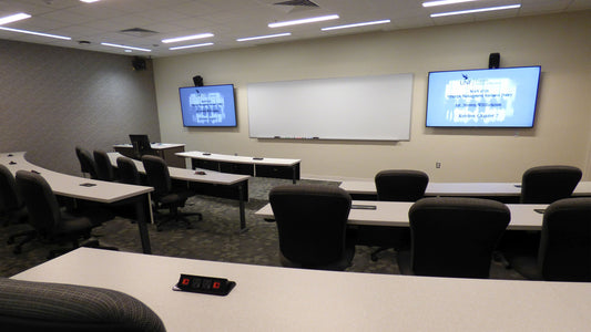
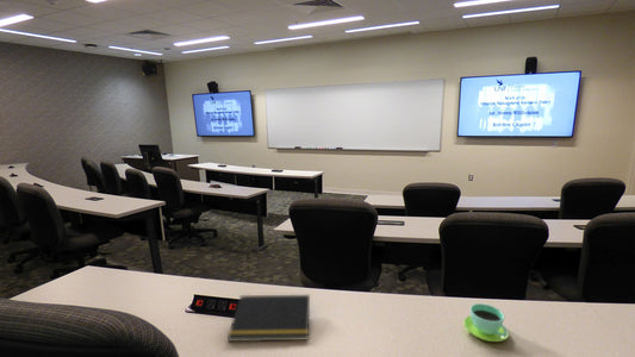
+ cup [462,302,510,343]
+ notepad [226,294,311,343]
